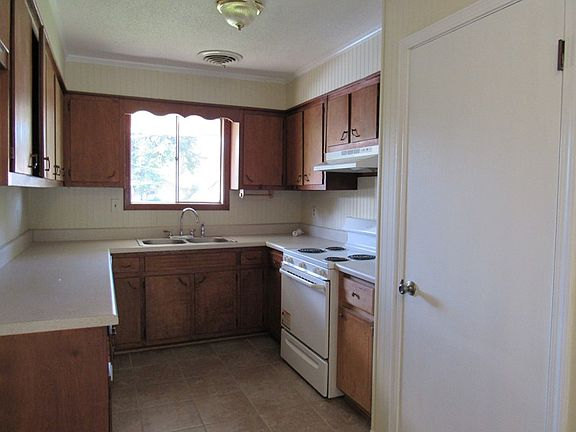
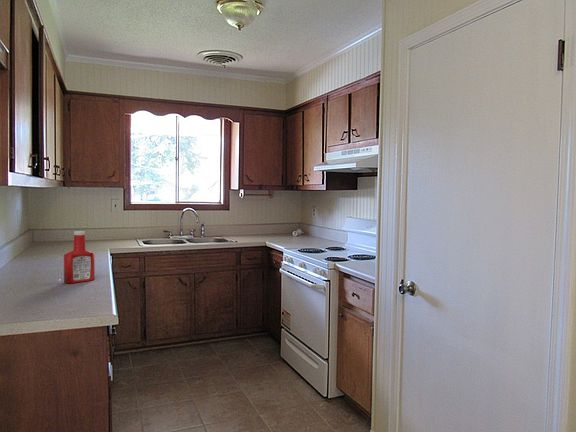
+ soap bottle [63,230,96,284]
